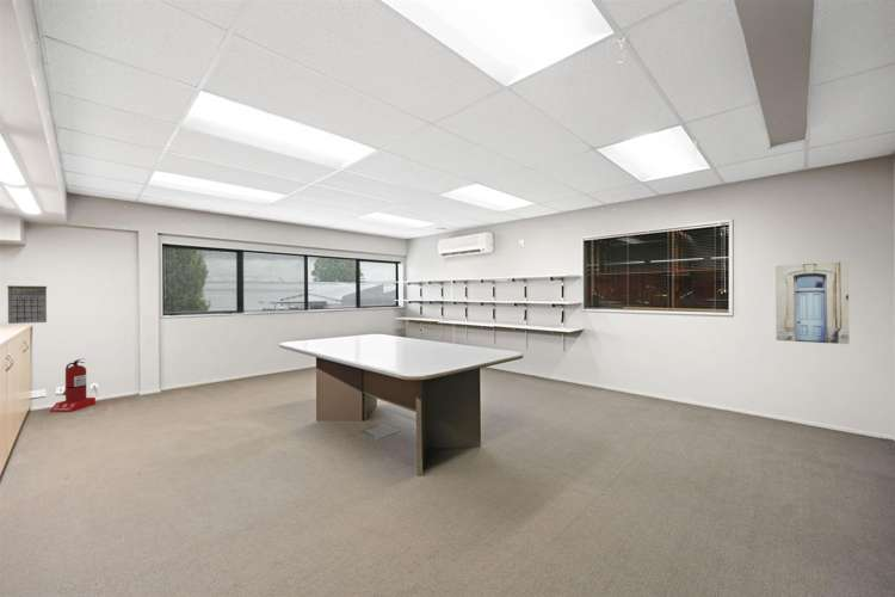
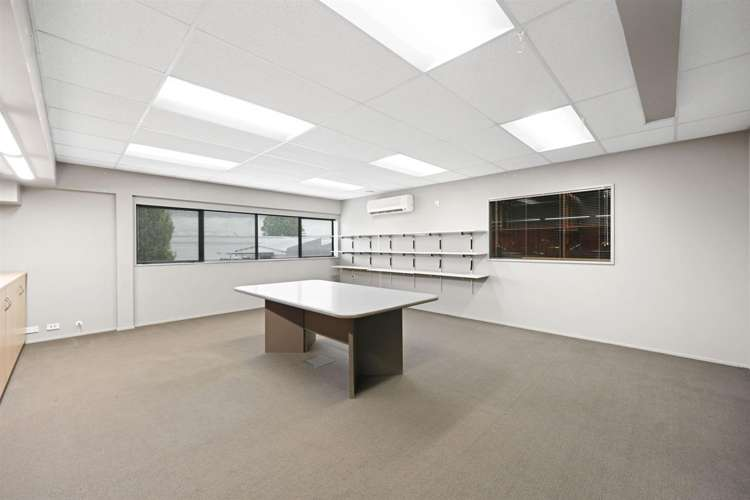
- calendar [6,277,48,325]
- fire extinguisher [49,357,97,413]
- wall art [774,260,851,345]
